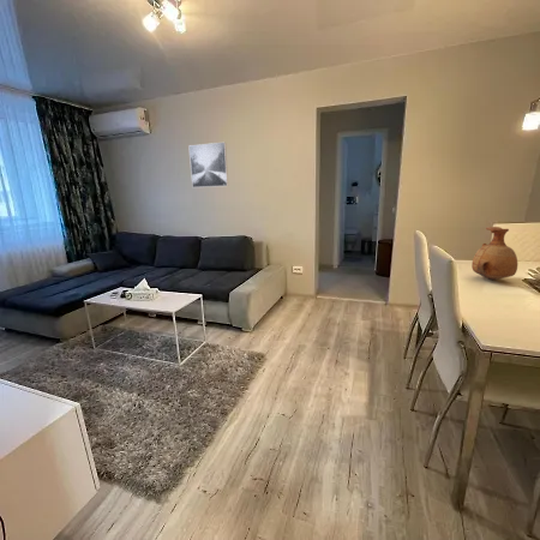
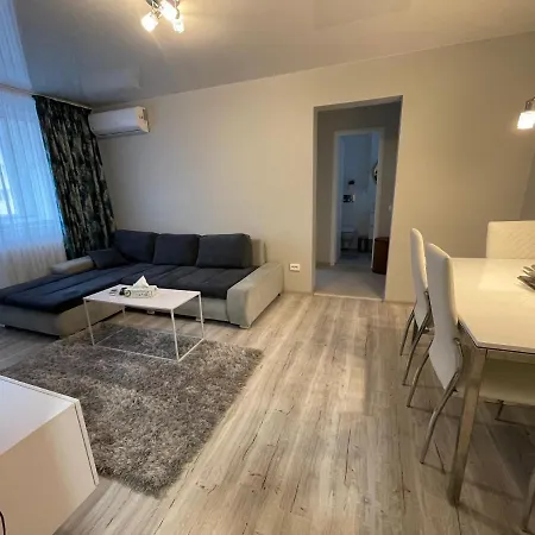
- vase [470,226,518,281]
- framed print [187,142,229,188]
